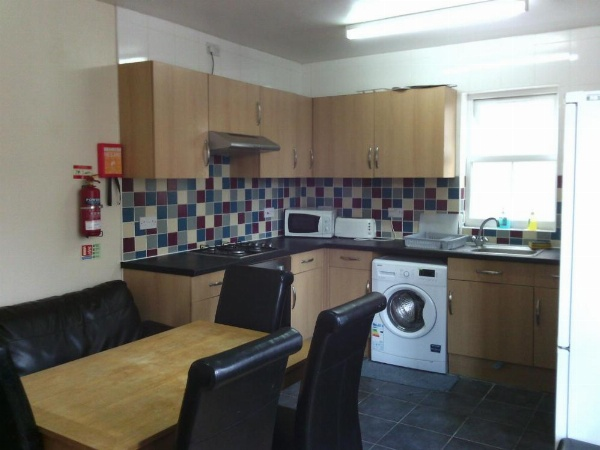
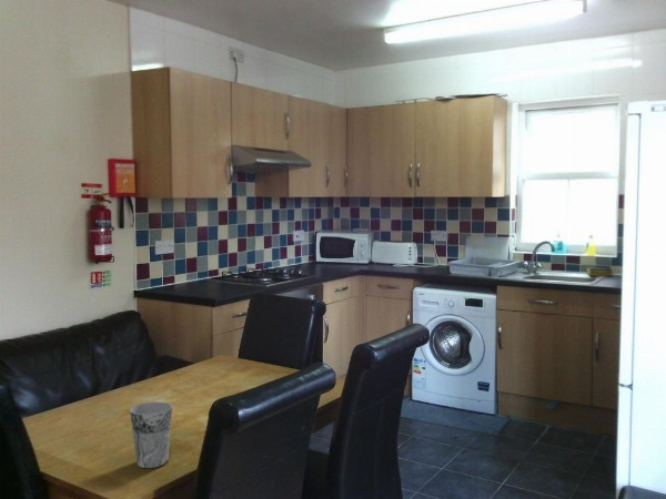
+ cup [129,400,173,469]
